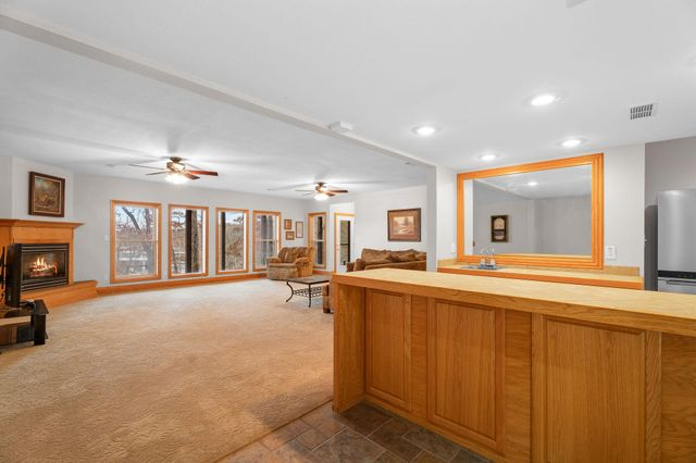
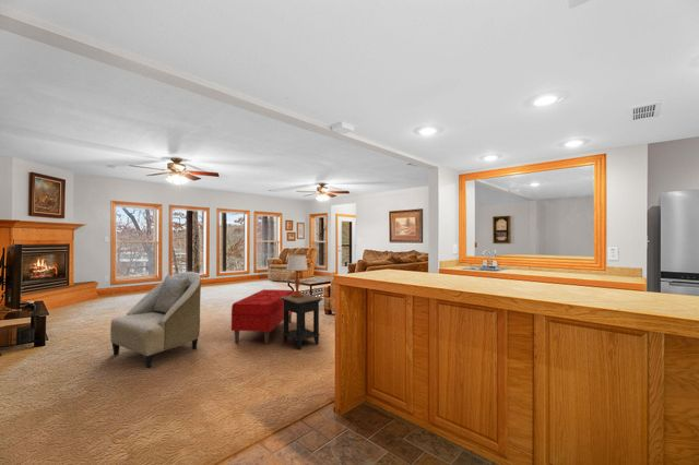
+ bench [230,288,295,345]
+ side table [280,293,323,350]
+ armchair [109,271,202,369]
+ table lamp [286,254,309,298]
